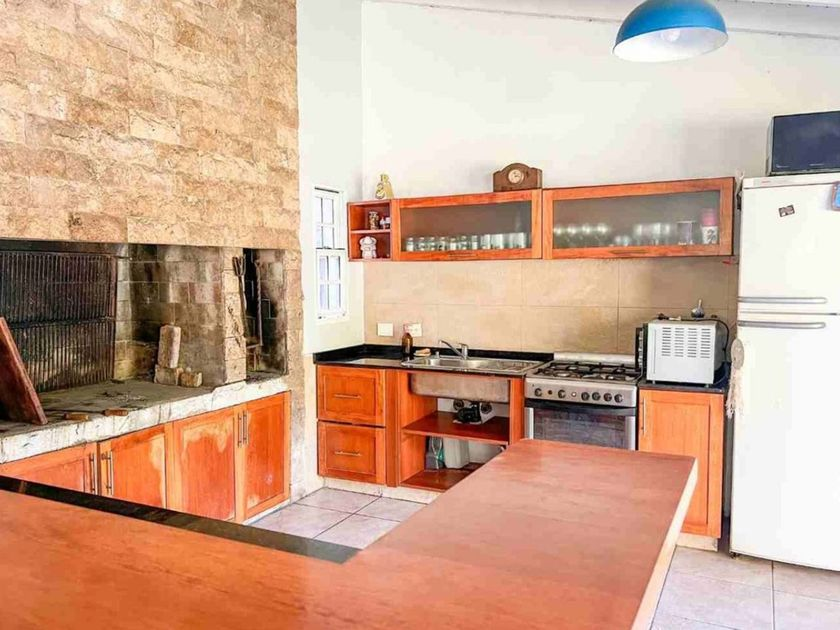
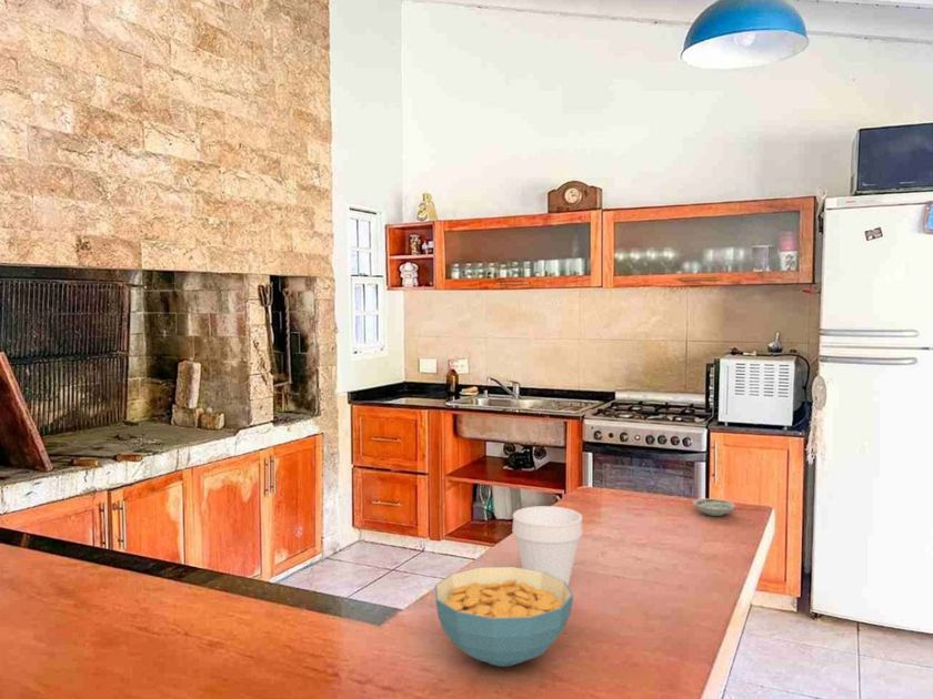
+ saucer [692,497,736,517]
+ cereal bowl [433,566,574,668]
+ cup [511,505,583,587]
